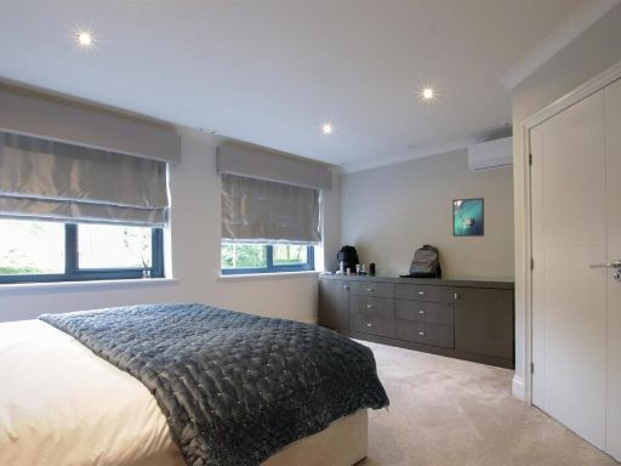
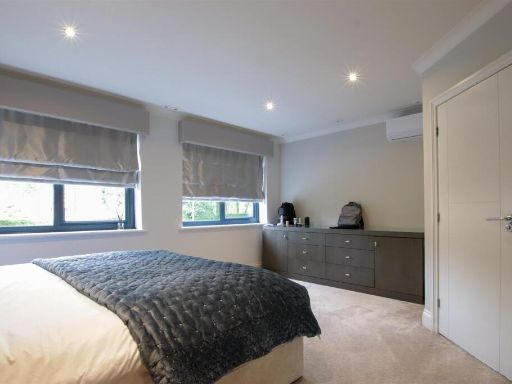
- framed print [451,197,485,238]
